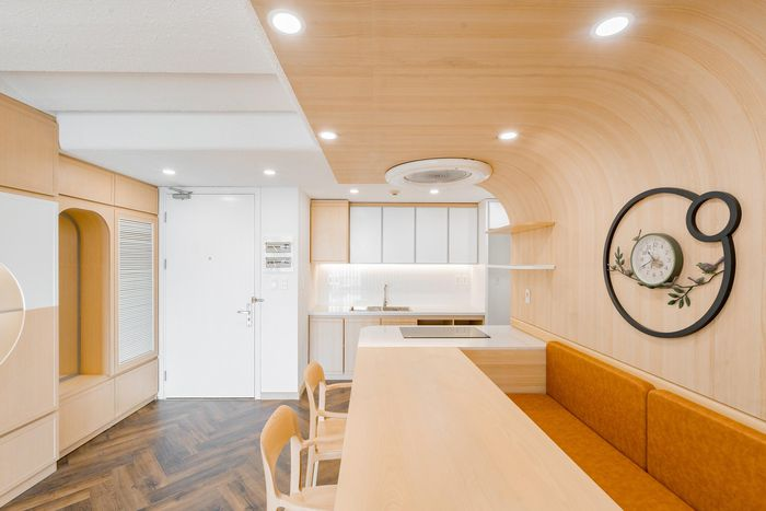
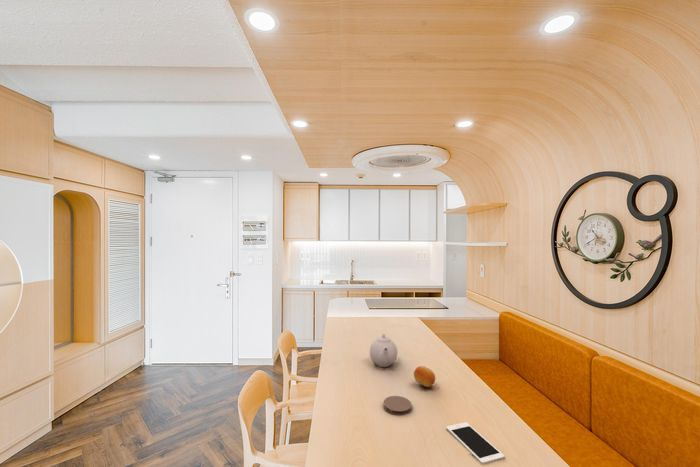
+ coaster [383,395,413,416]
+ fruit [413,365,436,388]
+ teapot [369,332,399,368]
+ cell phone [446,421,505,465]
